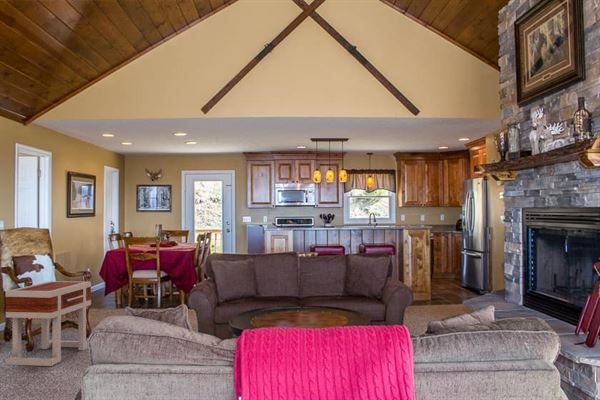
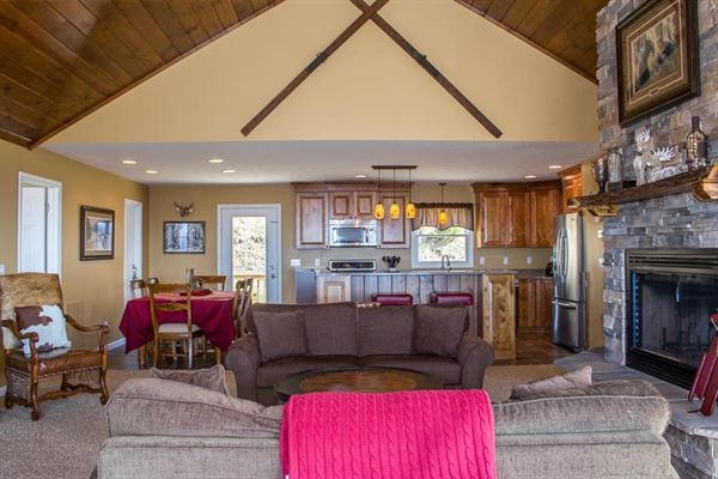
- side table [4,280,92,367]
